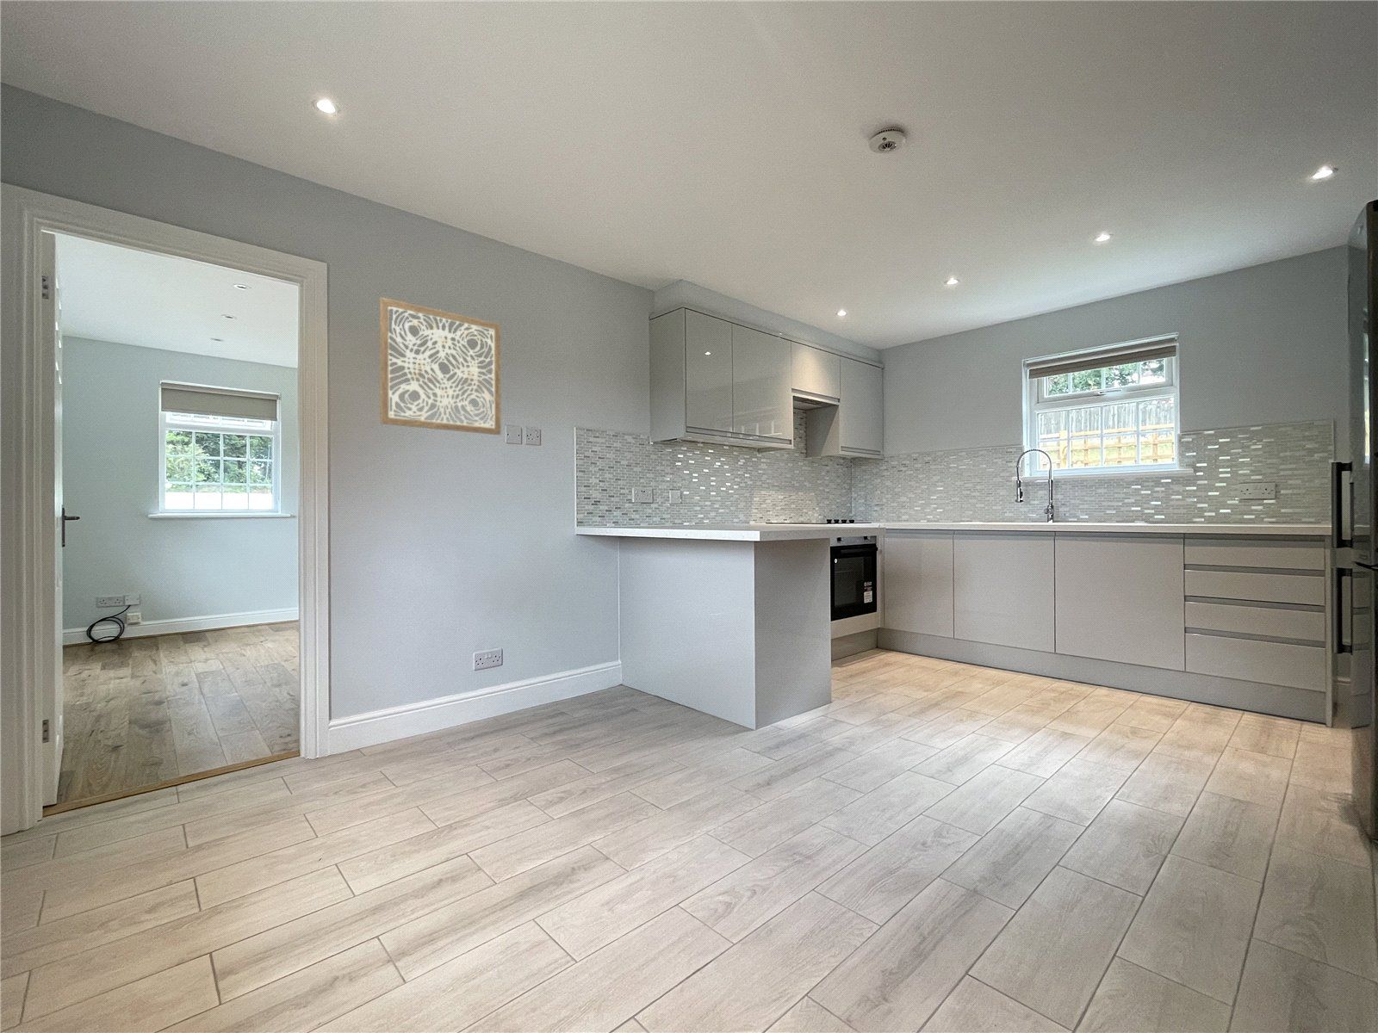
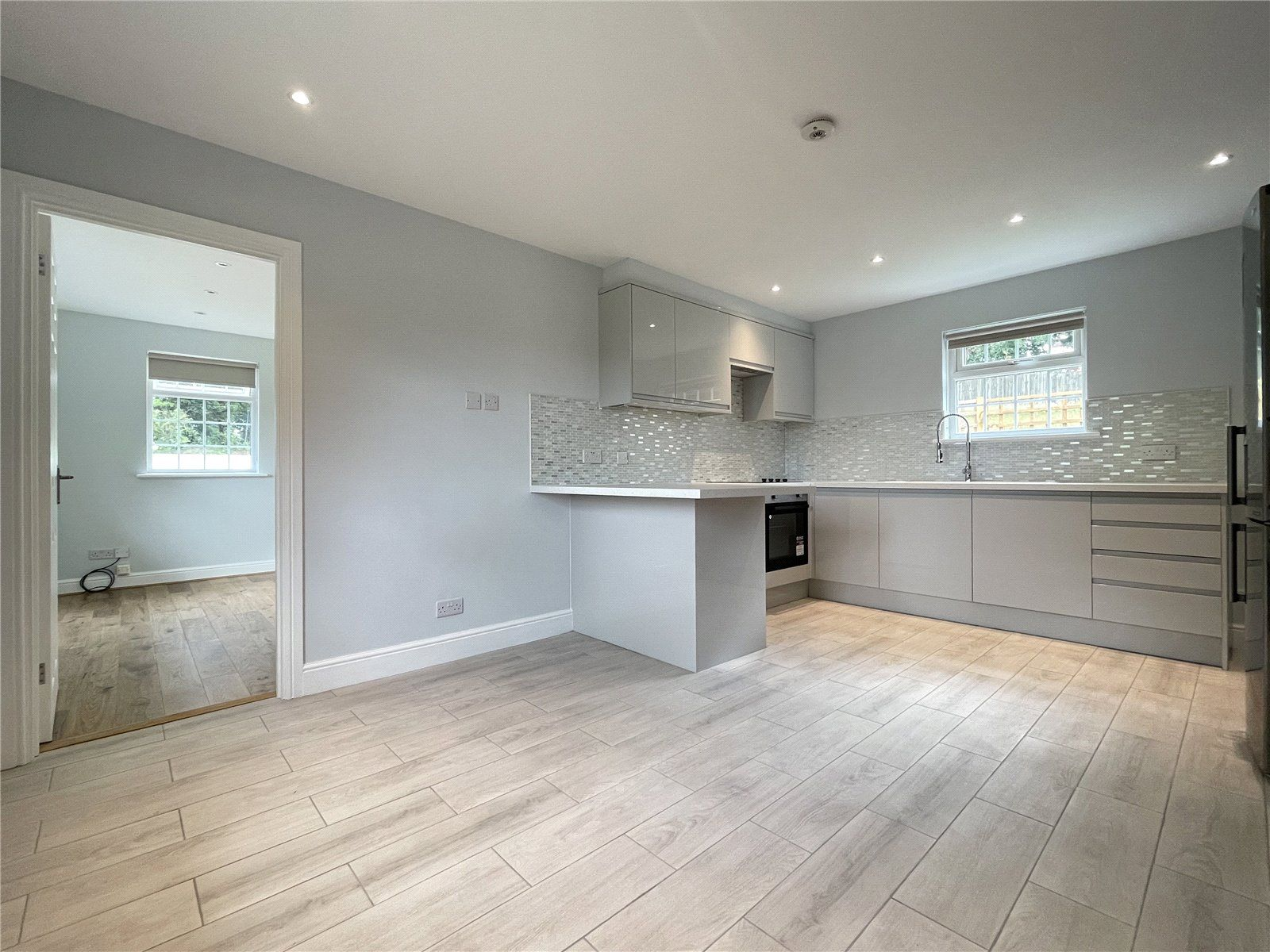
- wall art [379,296,502,435]
